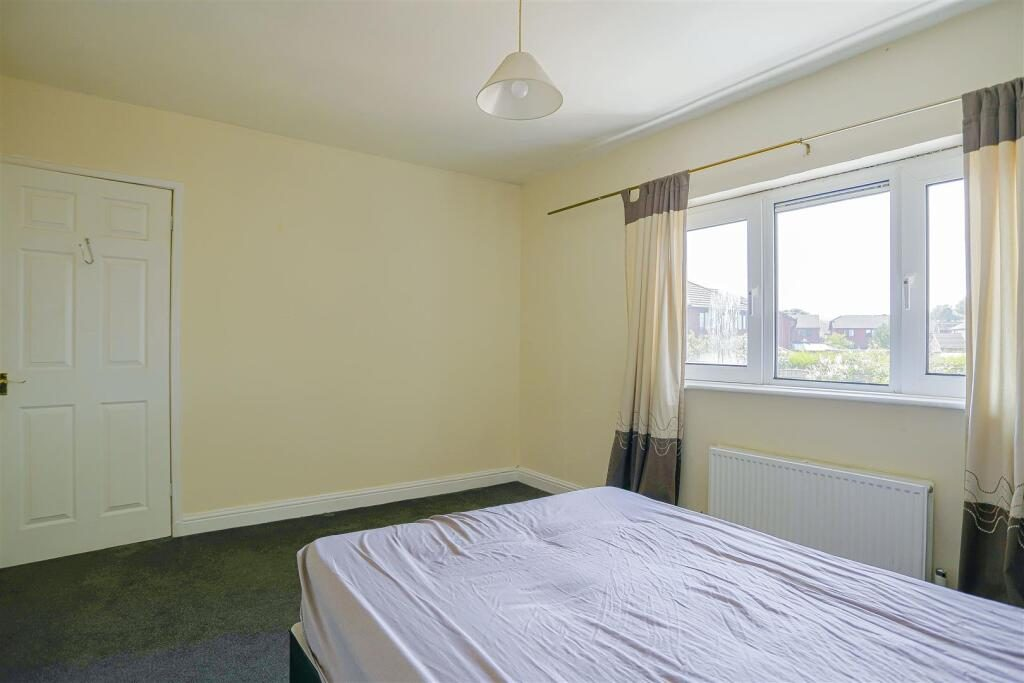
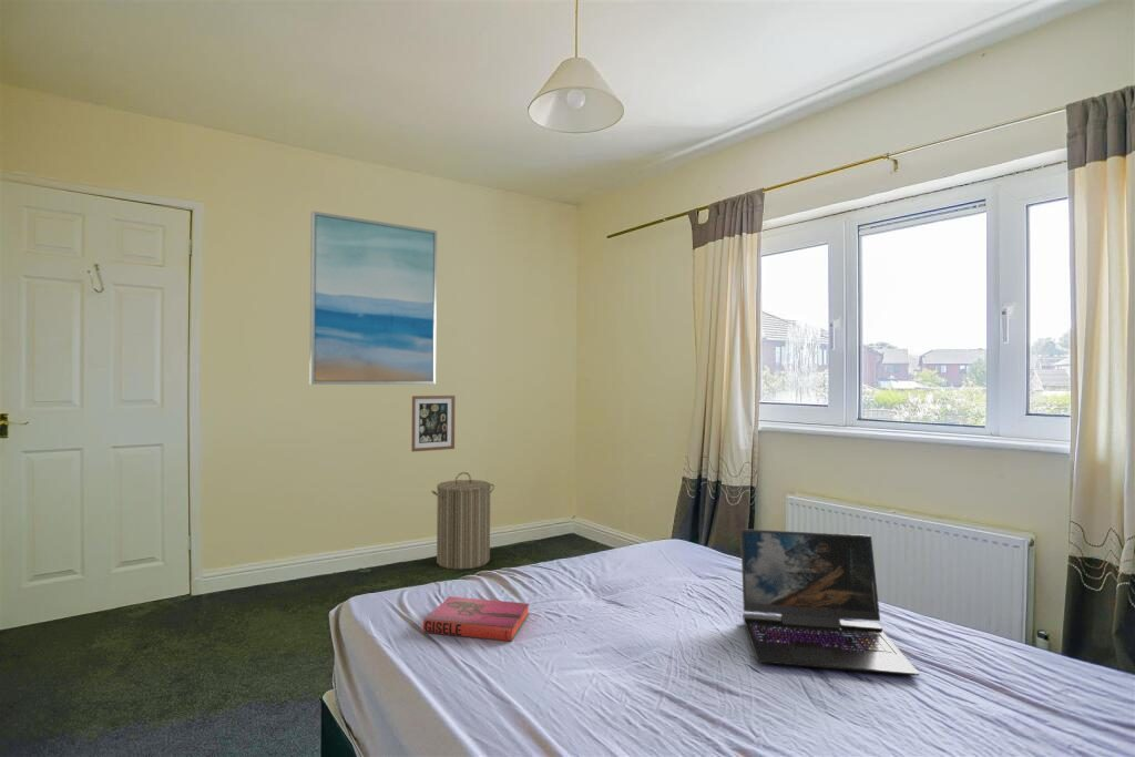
+ wall art [308,211,438,386]
+ laundry hamper [431,471,495,571]
+ hardback book [422,595,530,642]
+ wall art [410,395,457,452]
+ laptop [739,528,921,677]
